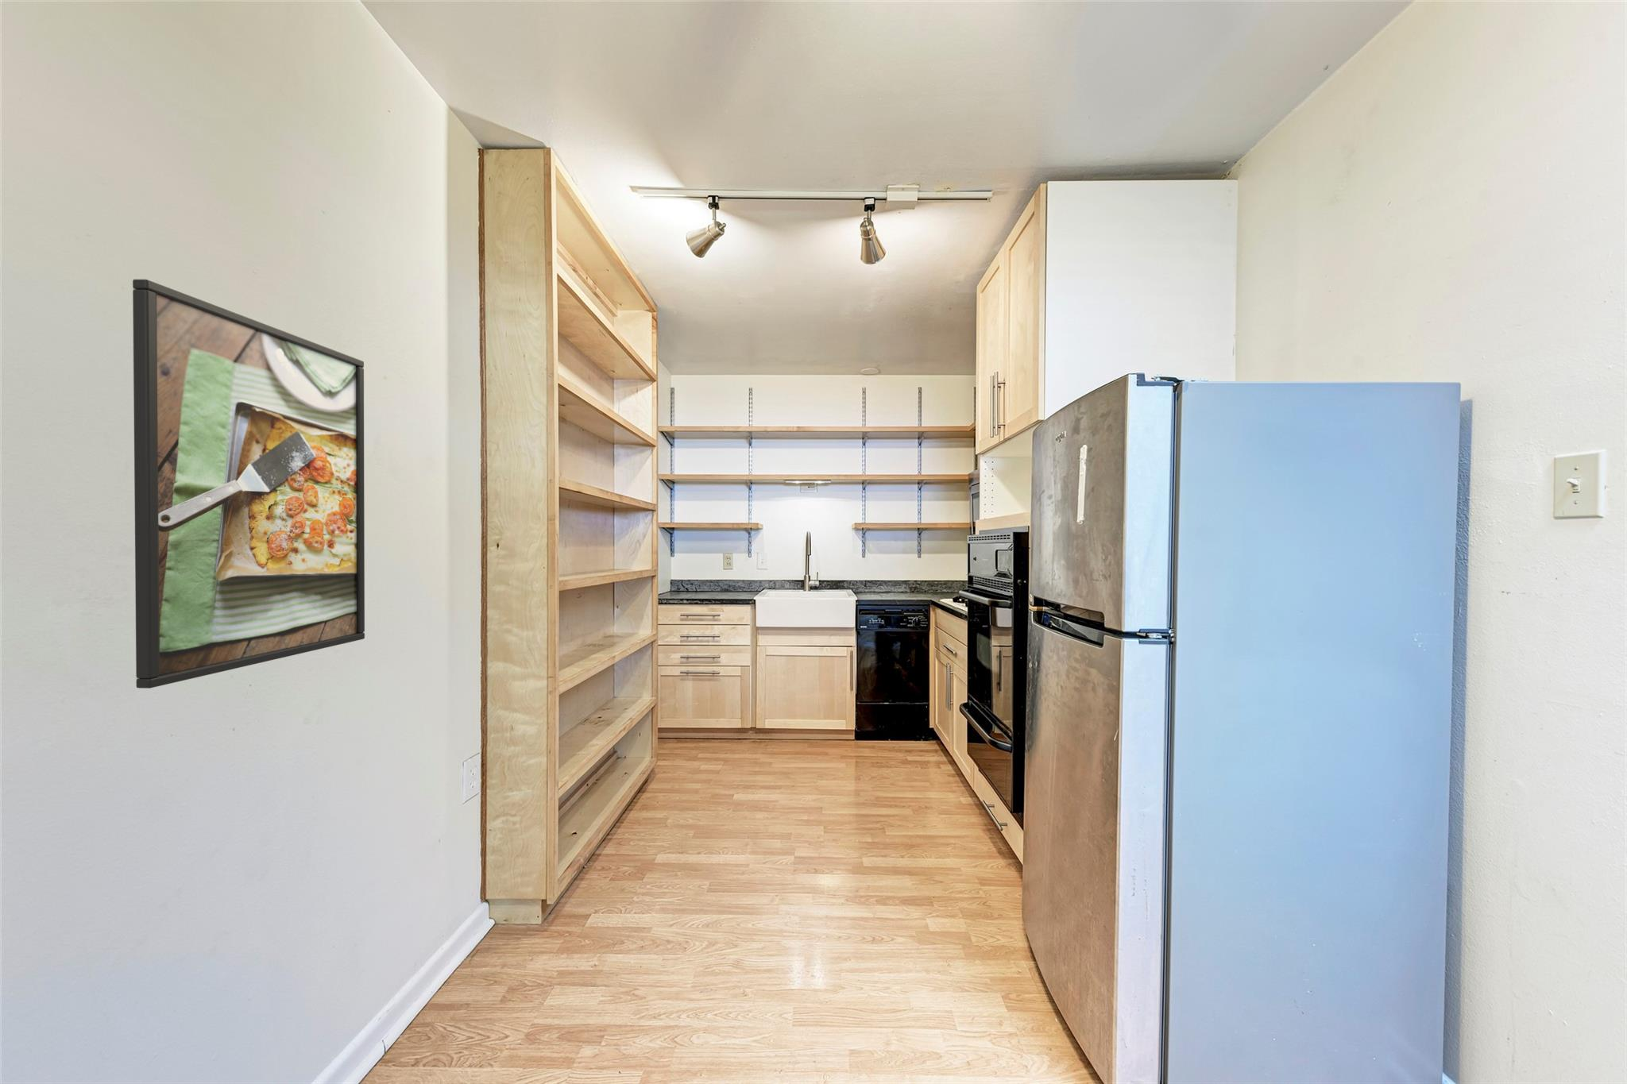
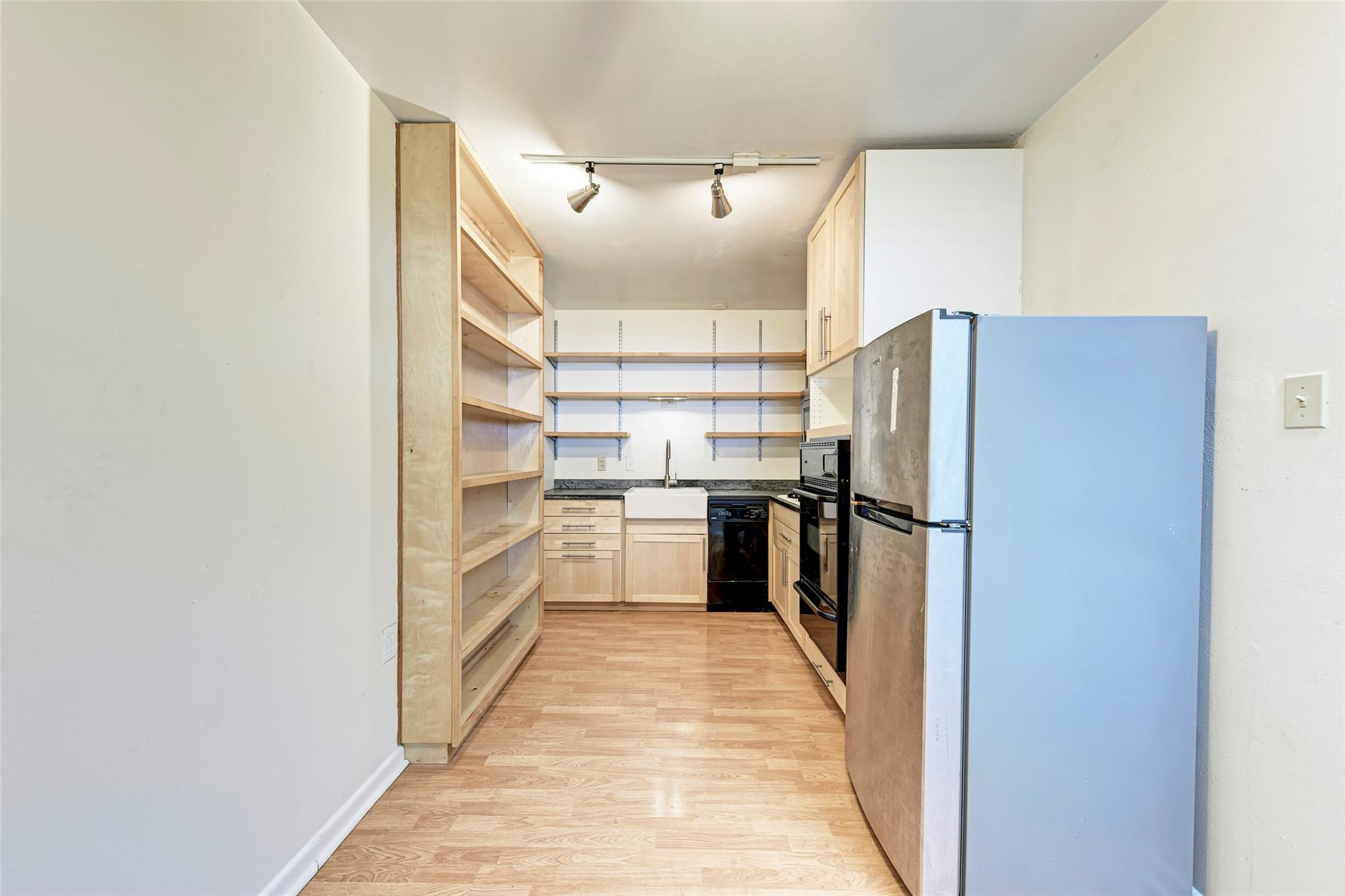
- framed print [132,278,365,690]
